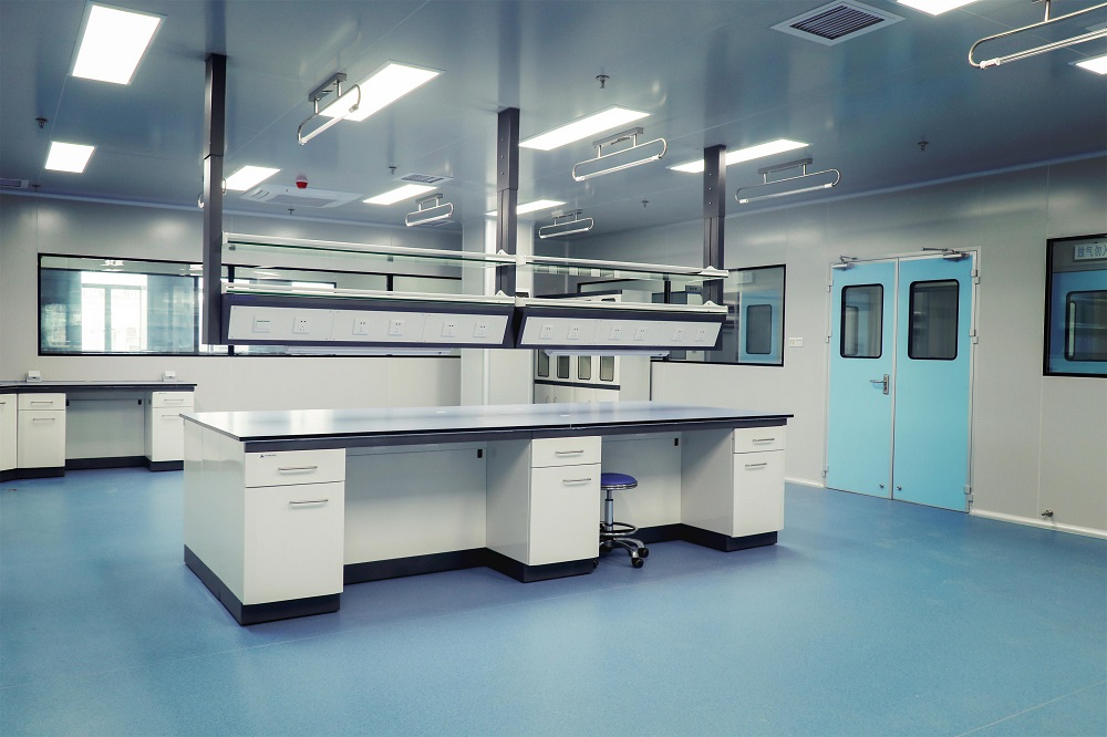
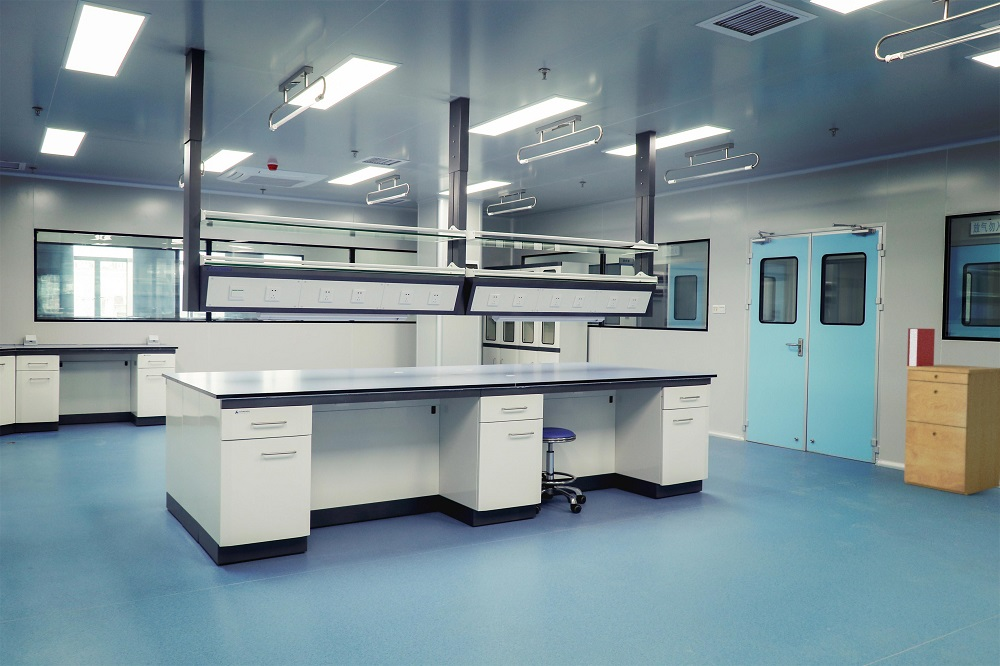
+ filing cabinet [903,364,1000,496]
+ book [906,327,936,367]
